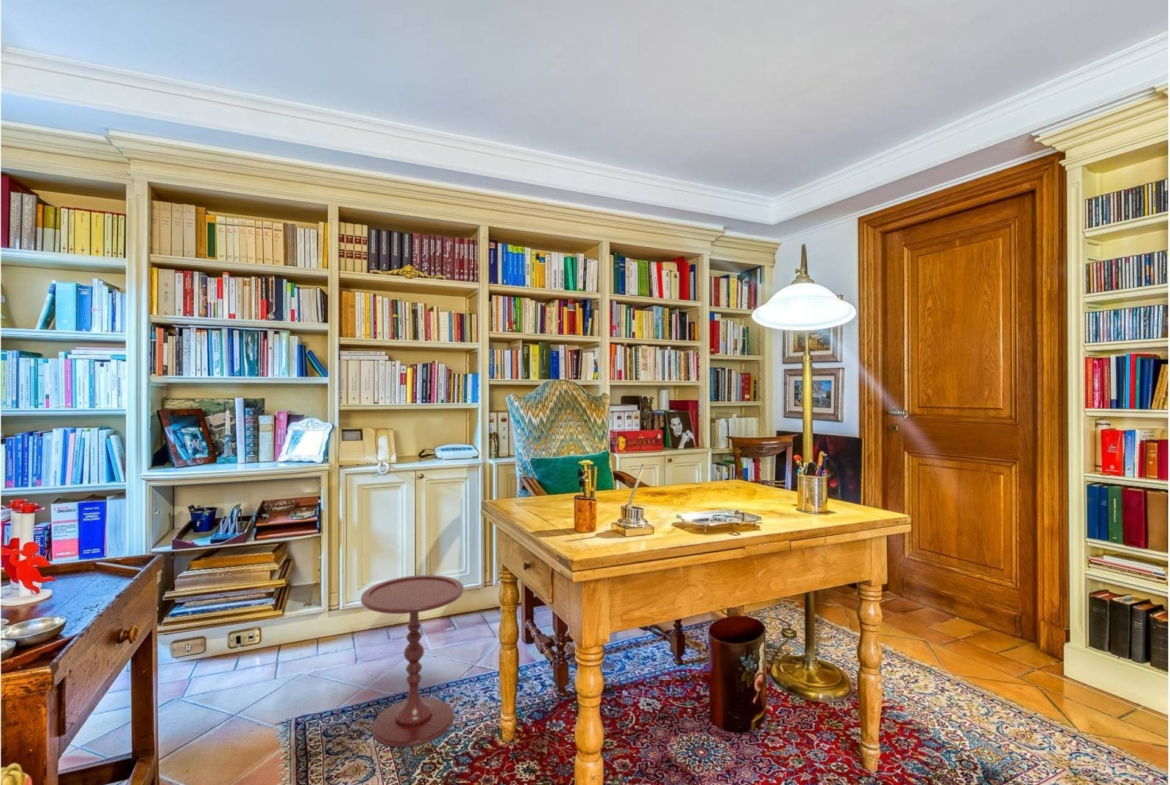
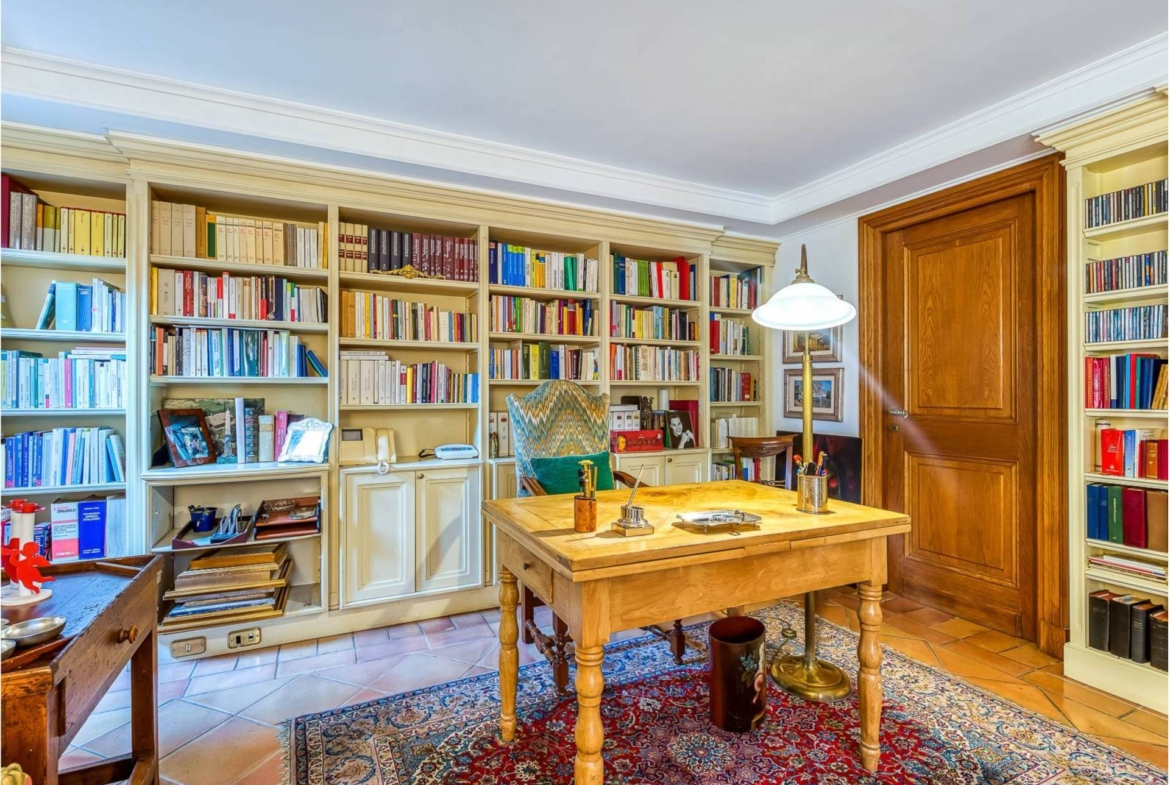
- side table [360,574,465,748]
